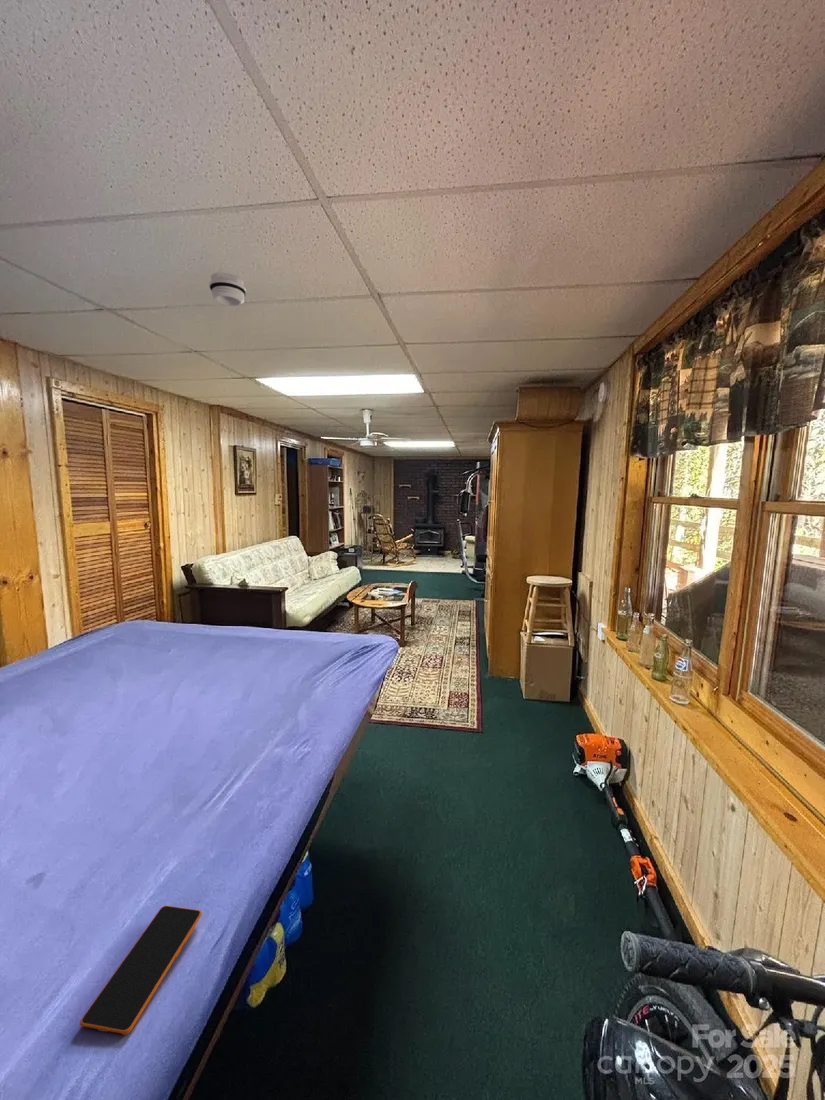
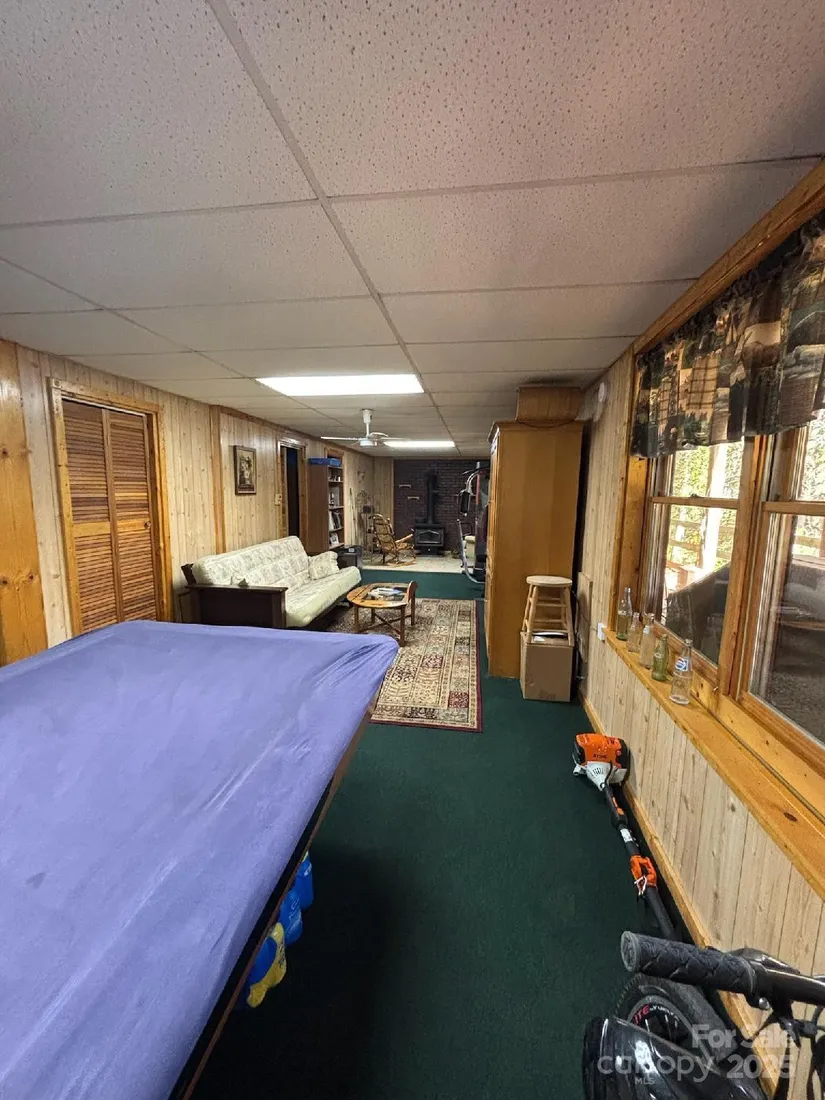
- smartphone [79,905,203,1036]
- smoke detector [208,272,247,307]
